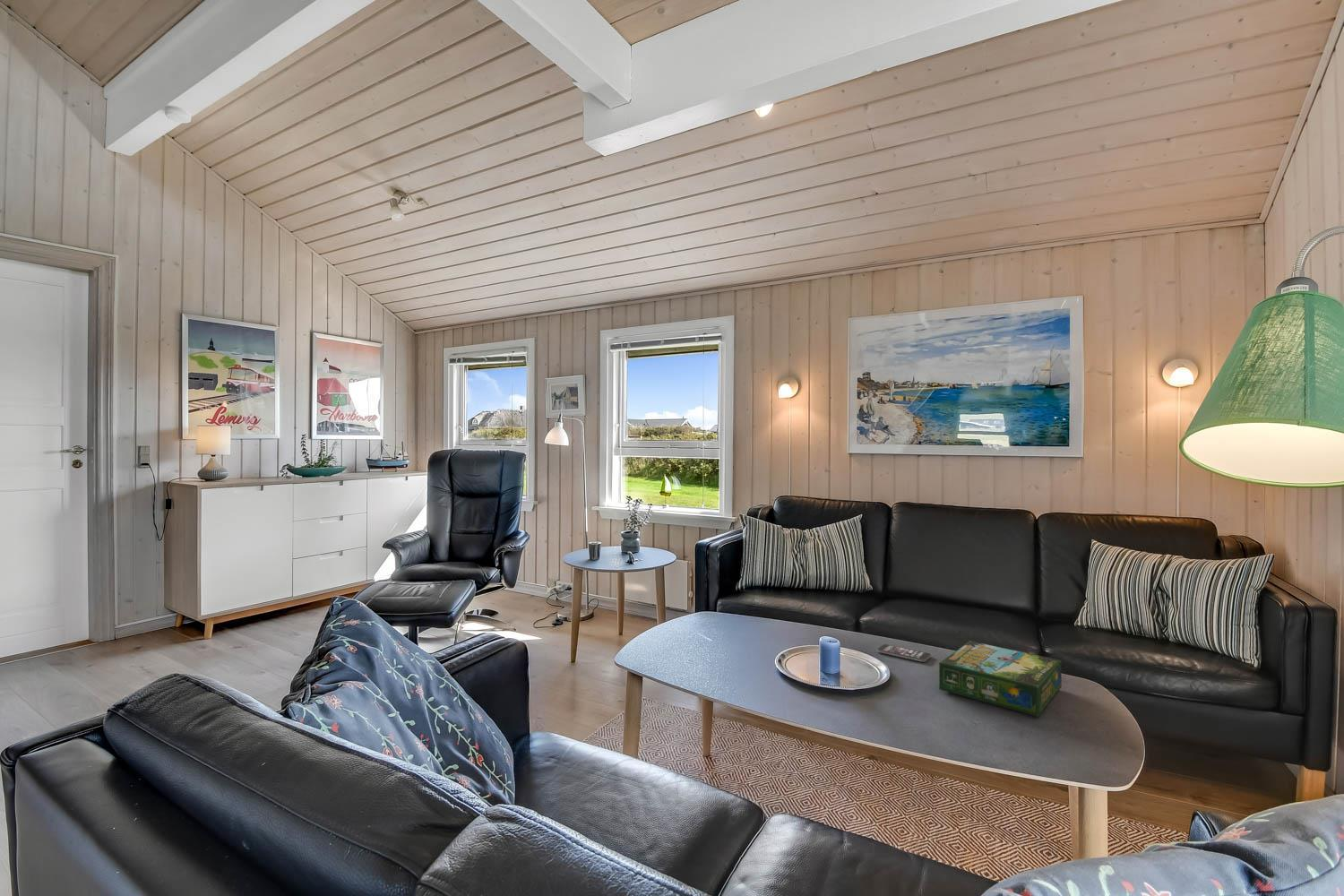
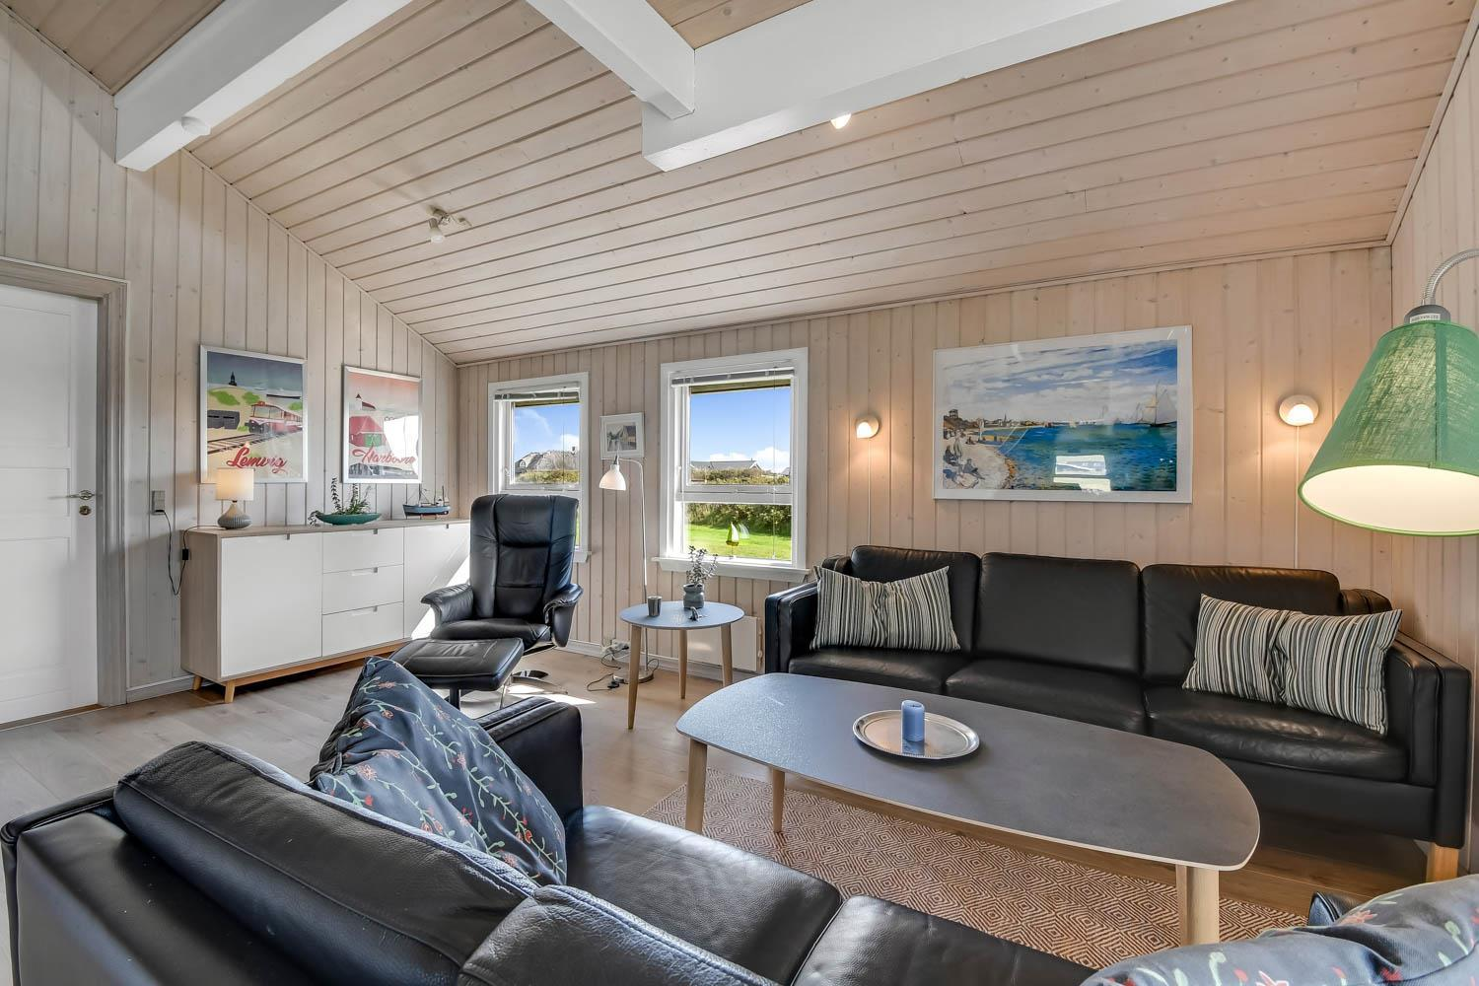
- board game [938,640,1063,717]
- smartphone [876,643,932,663]
